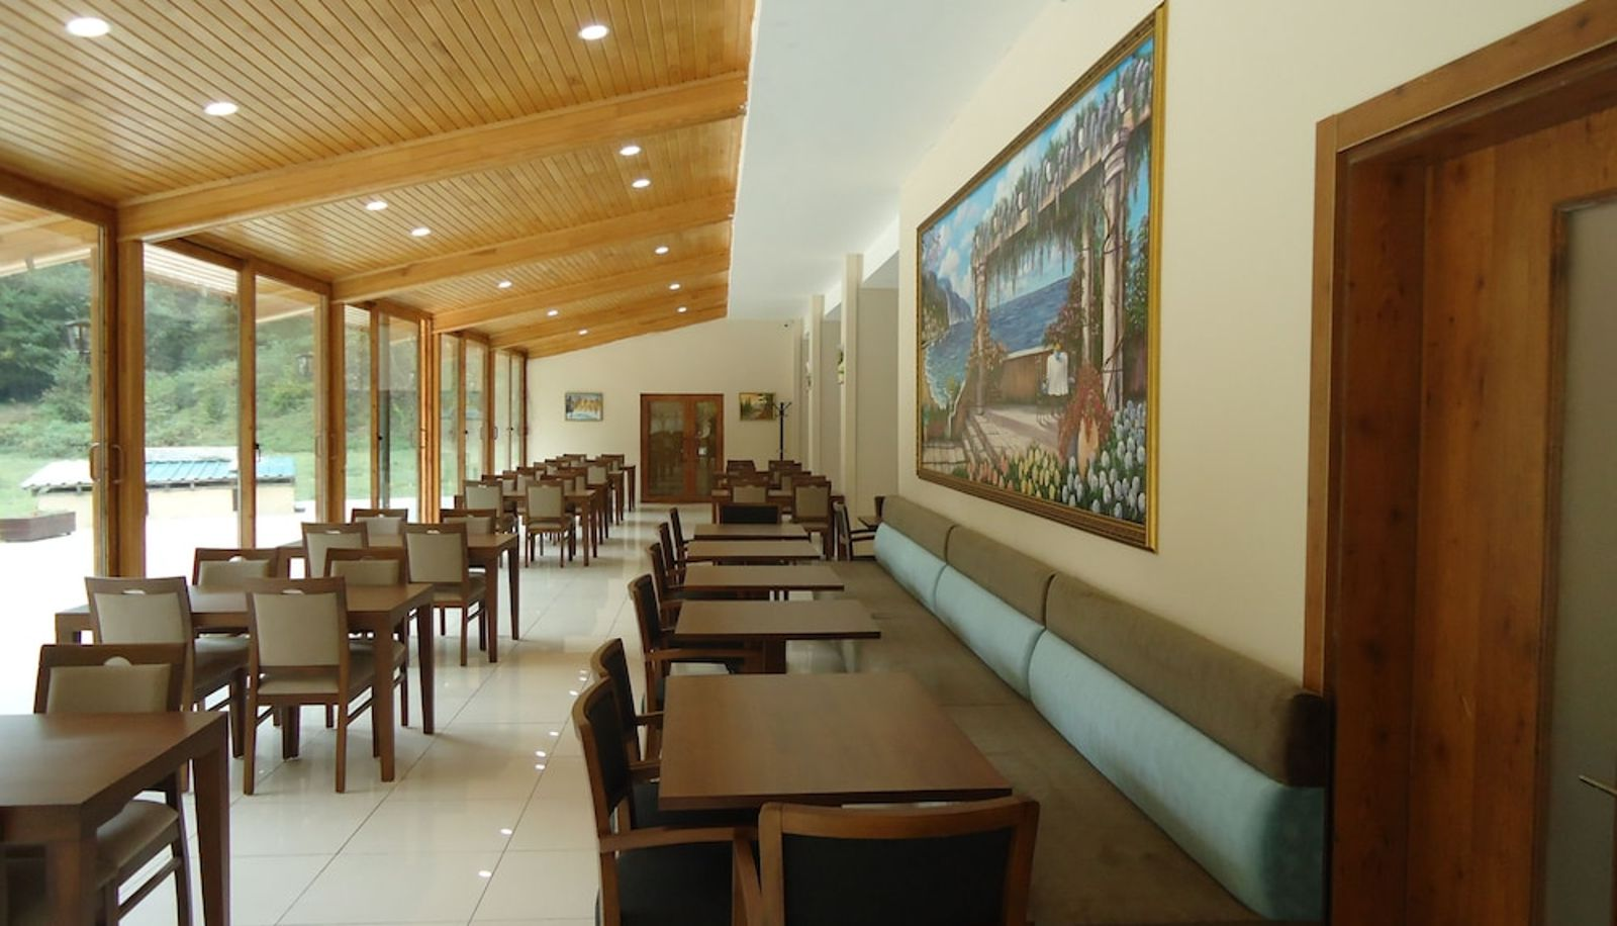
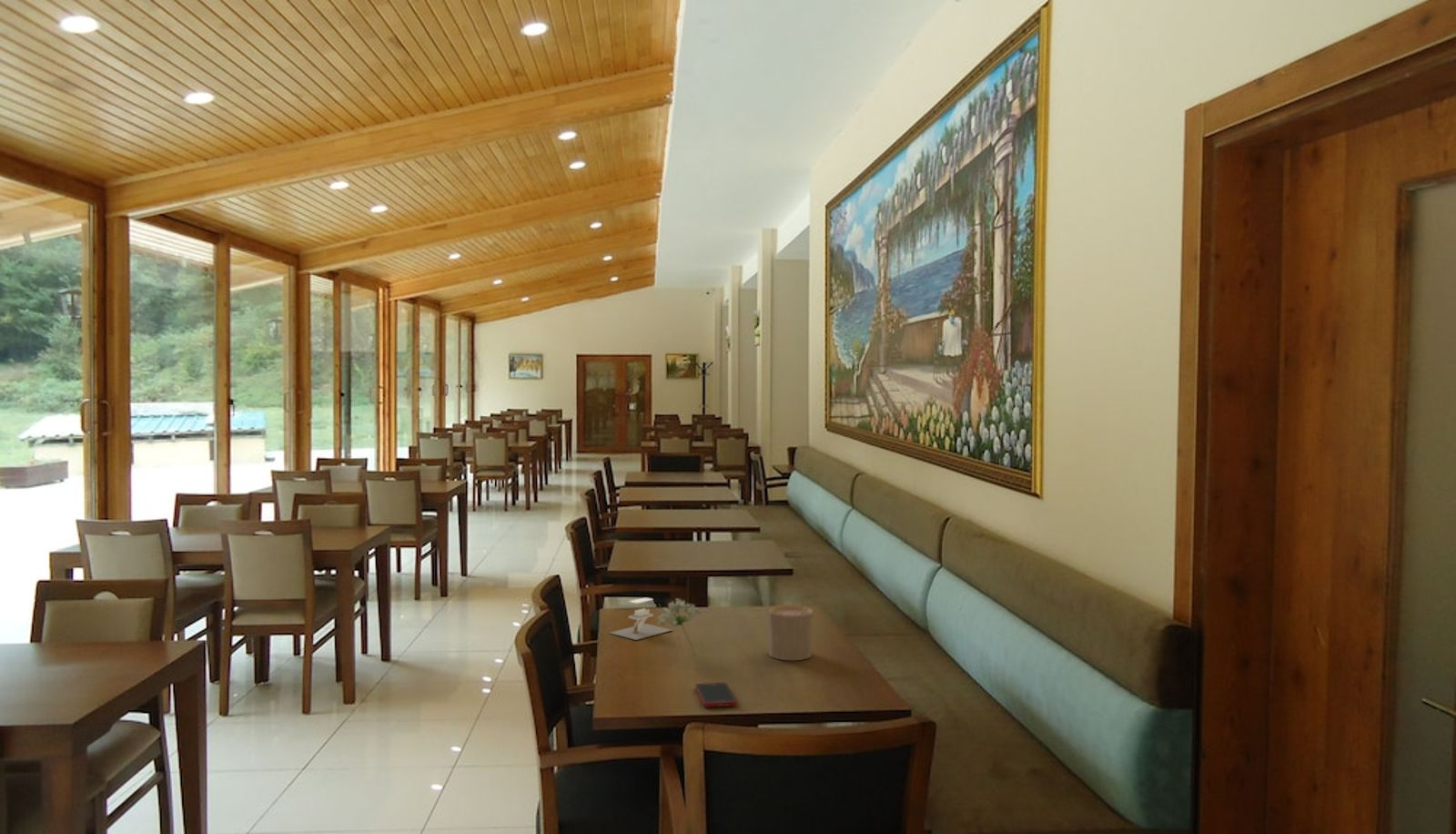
+ cup [766,605,814,661]
+ cell phone [694,682,738,708]
+ flower [657,597,703,656]
+ napkin holder [610,597,672,641]
